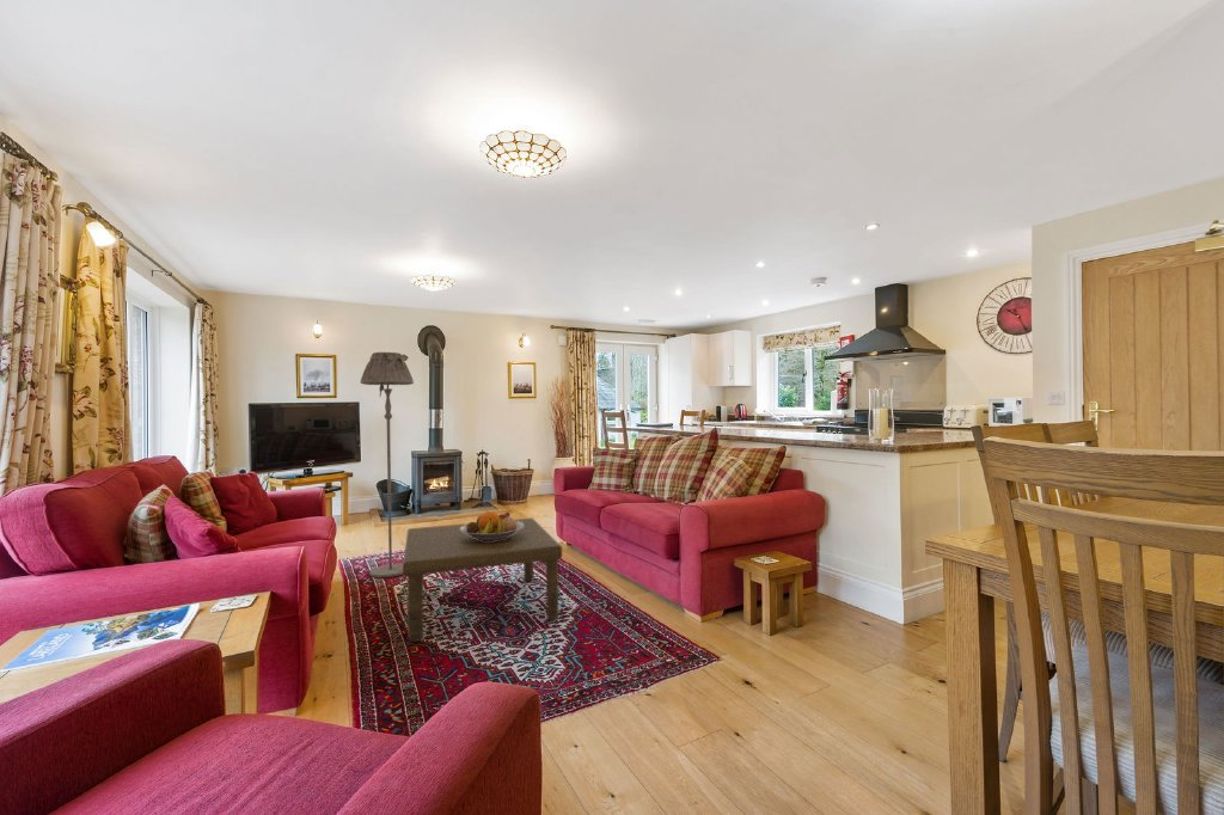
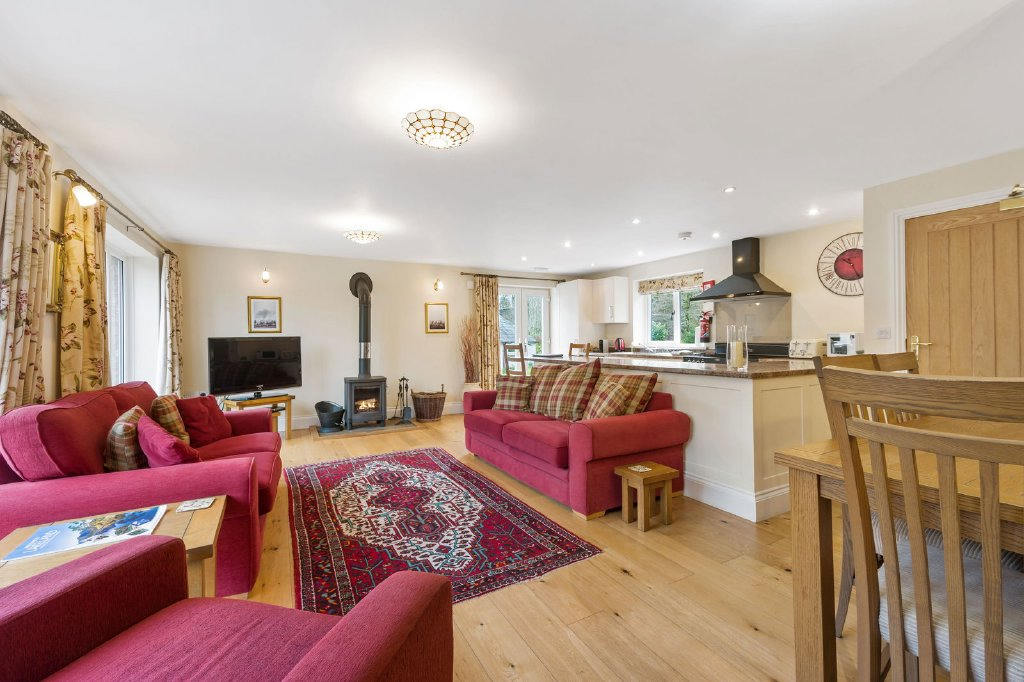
- fruit bowl [460,510,524,541]
- floor lamp [360,351,415,578]
- coffee table [402,517,563,643]
